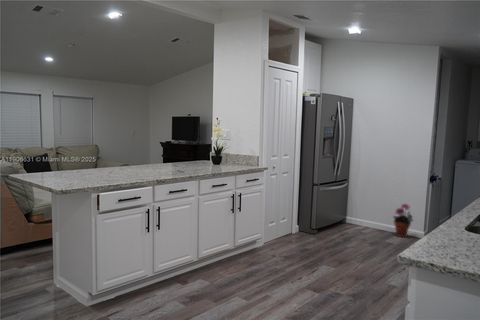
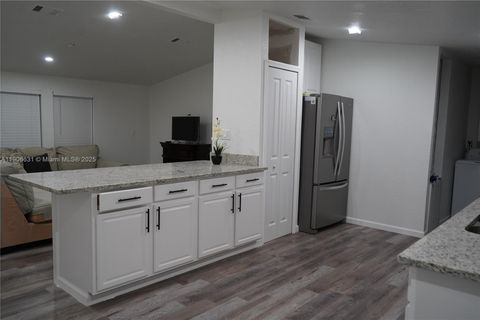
- potted plant [392,203,414,238]
